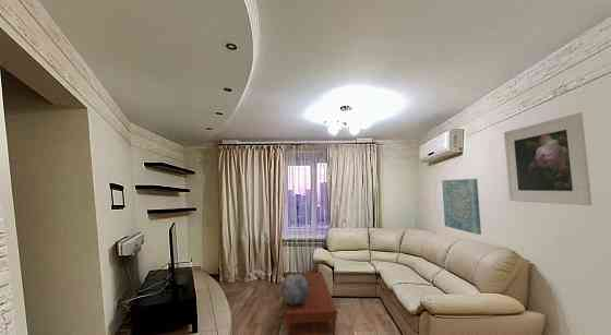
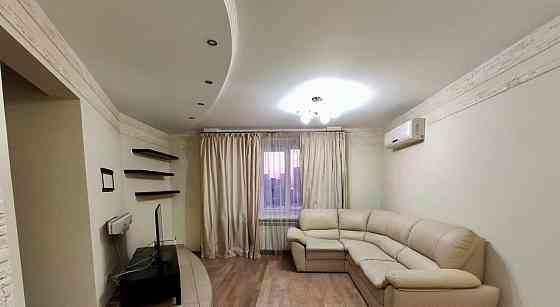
- wall art [441,178,482,236]
- decorative sphere [280,273,309,306]
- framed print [503,111,594,206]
- coffee table [283,271,338,335]
